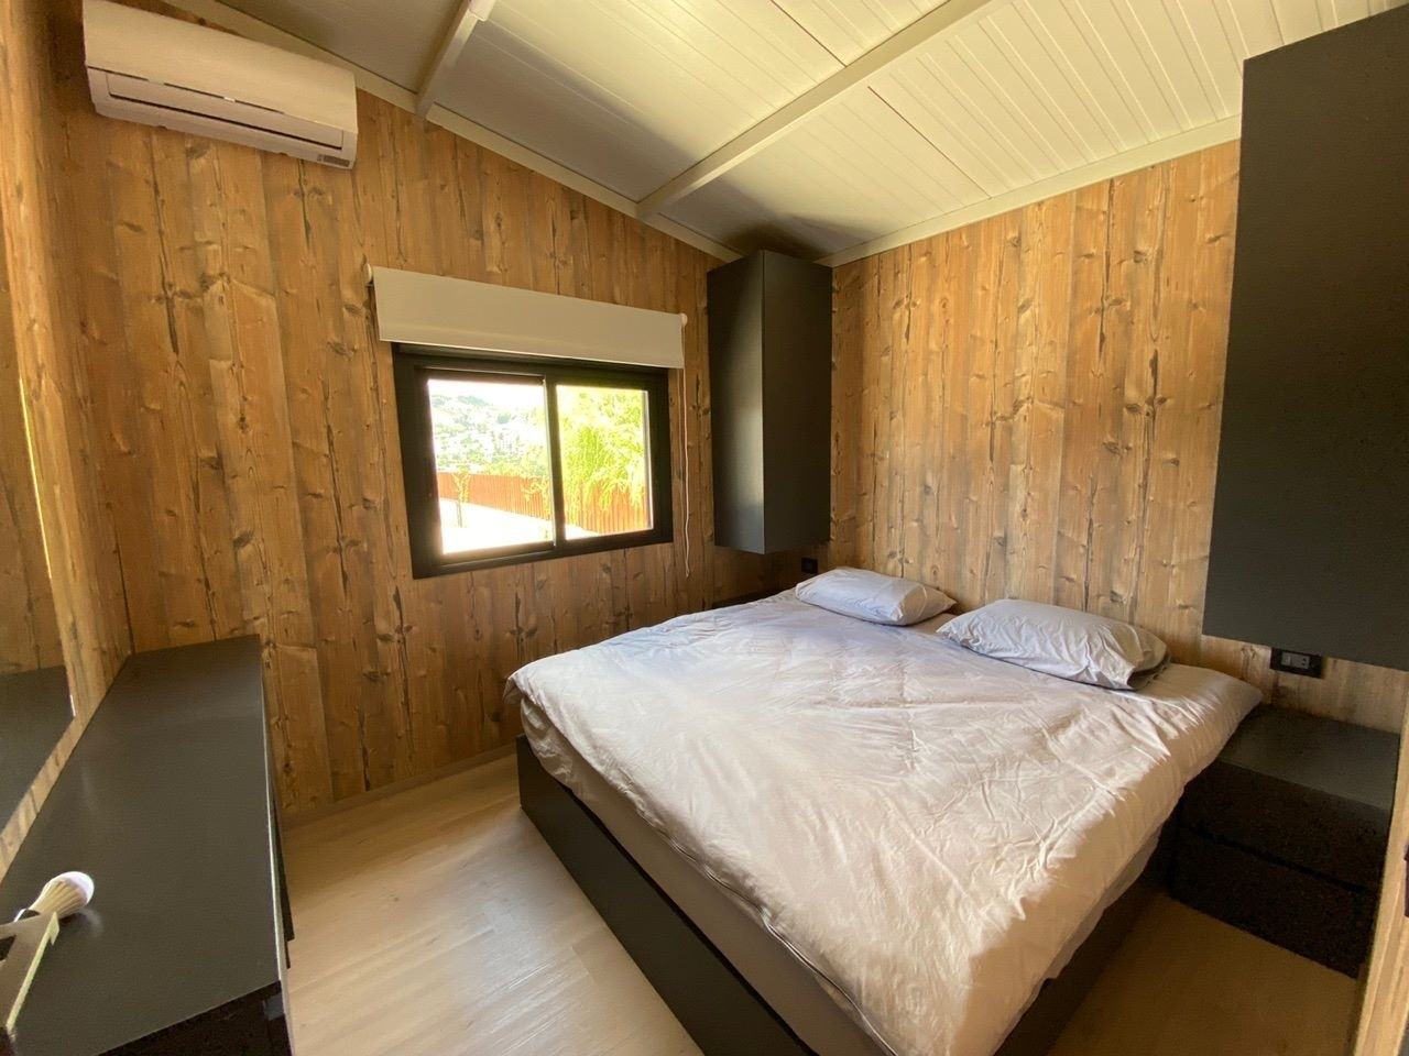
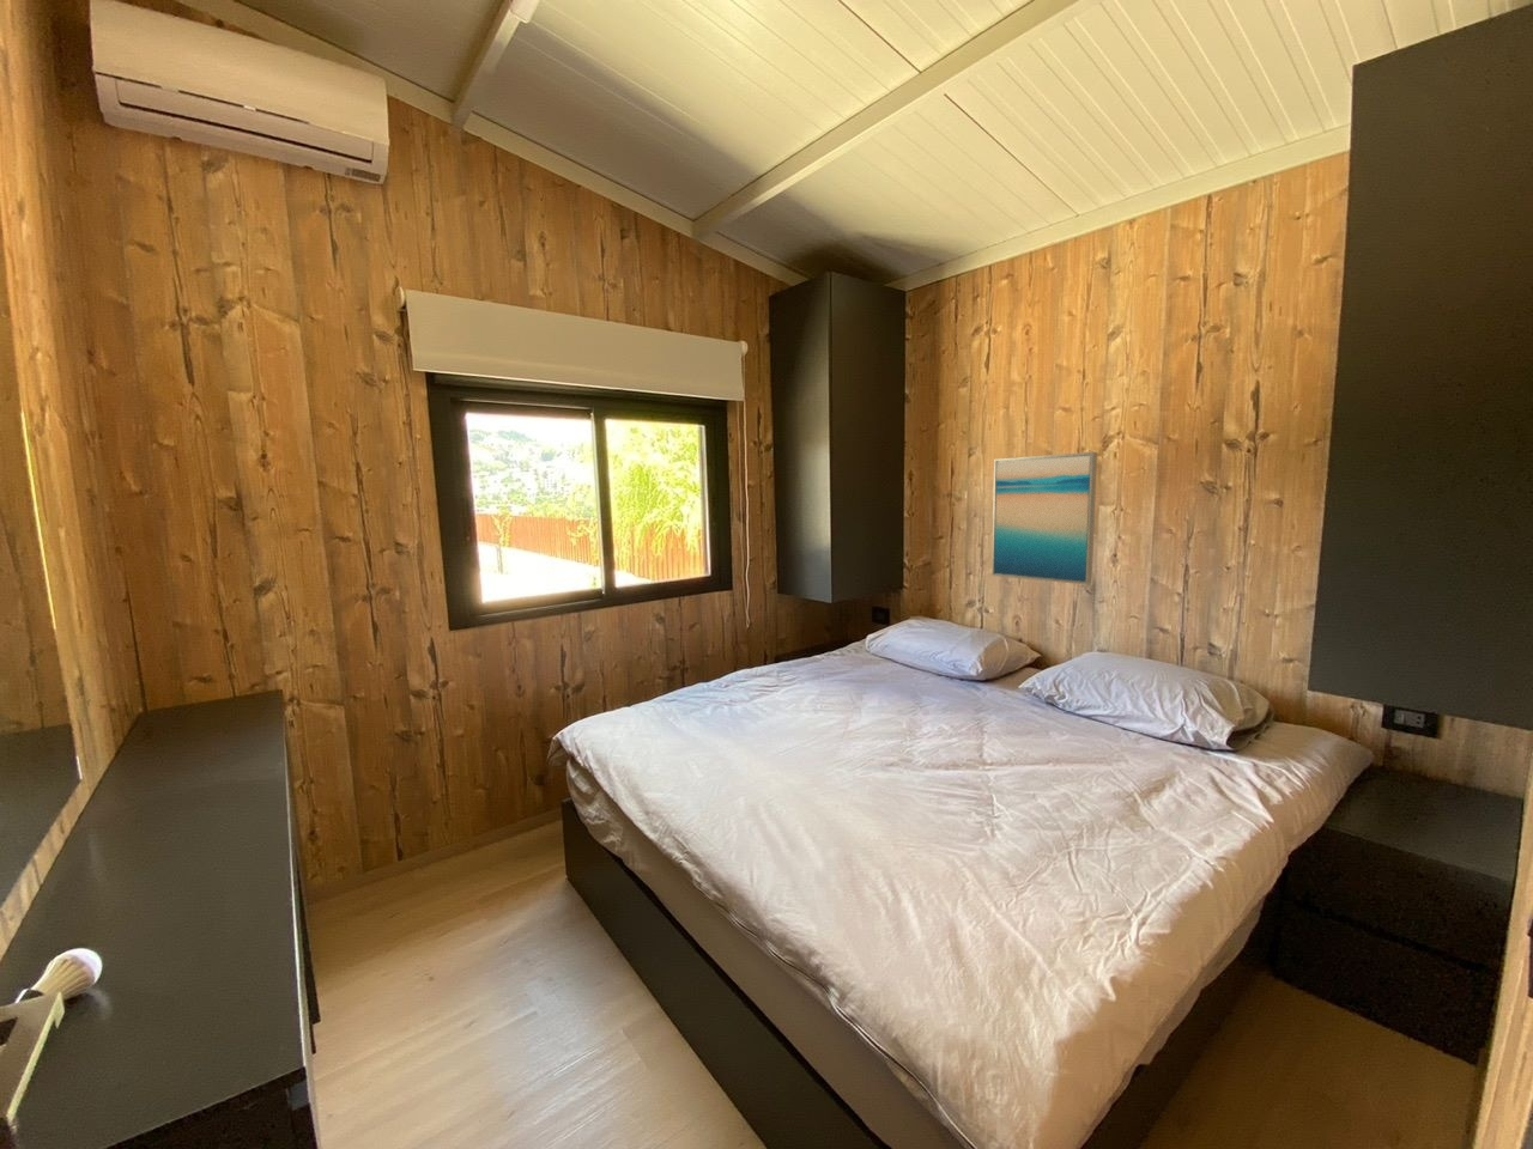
+ wall art [991,451,1098,585]
